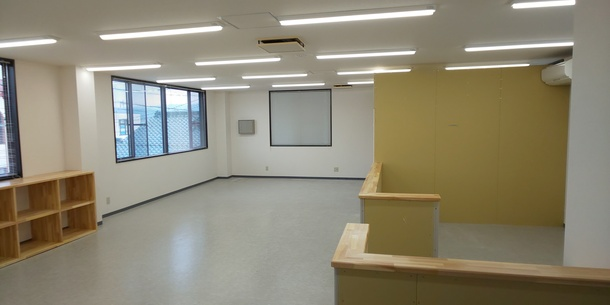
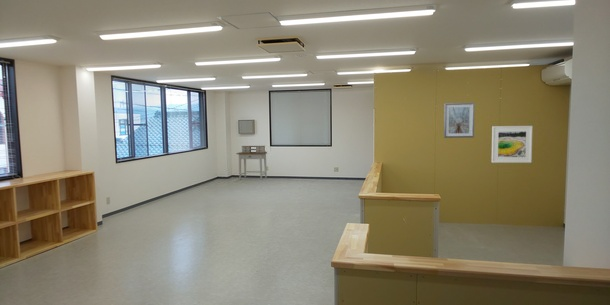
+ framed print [491,125,534,164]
+ desk [236,145,268,181]
+ picture frame [443,102,476,139]
